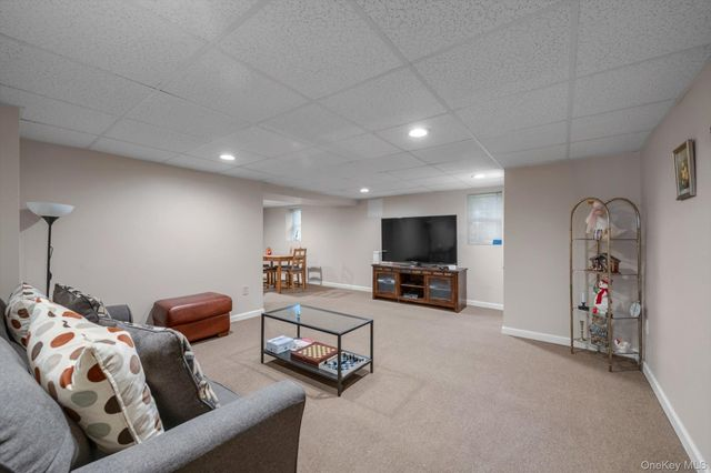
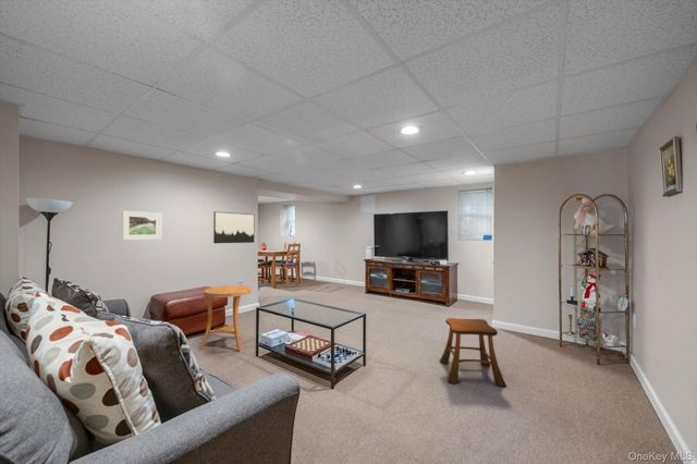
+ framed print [121,210,162,241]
+ wall art [212,210,256,244]
+ stool [439,317,508,388]
+ side table [199,284,254,352]
